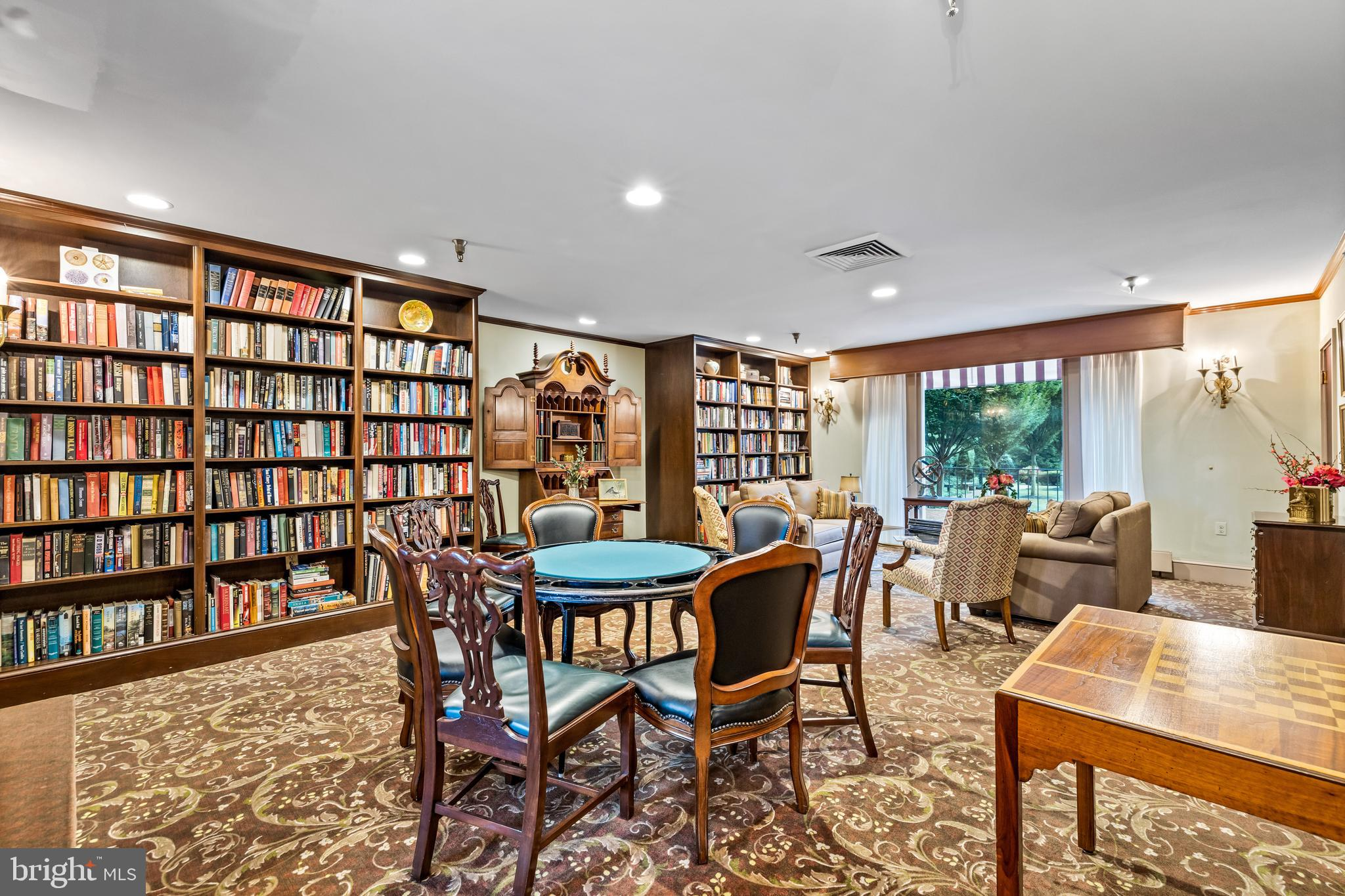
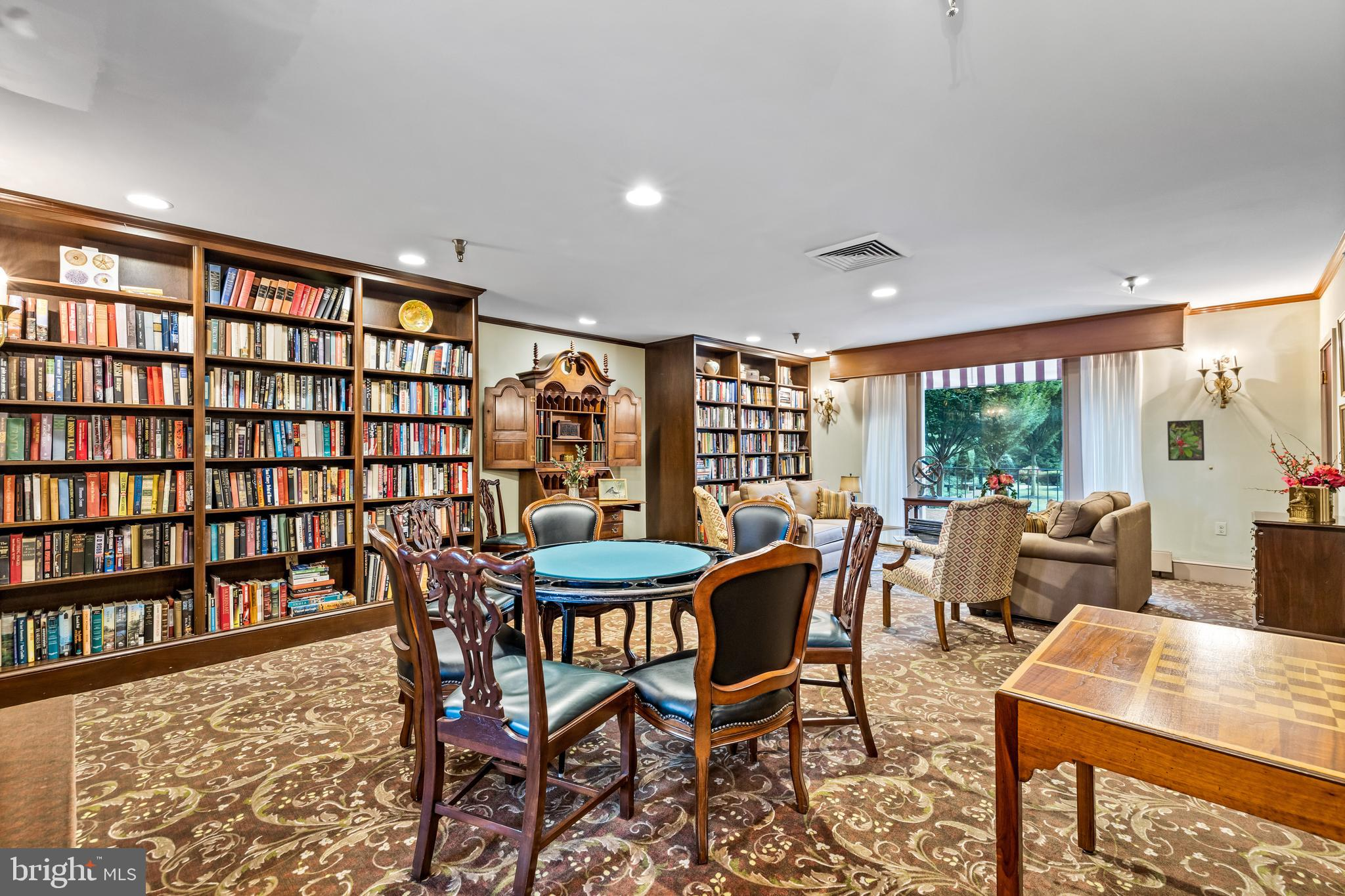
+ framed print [1167,419,1205,461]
